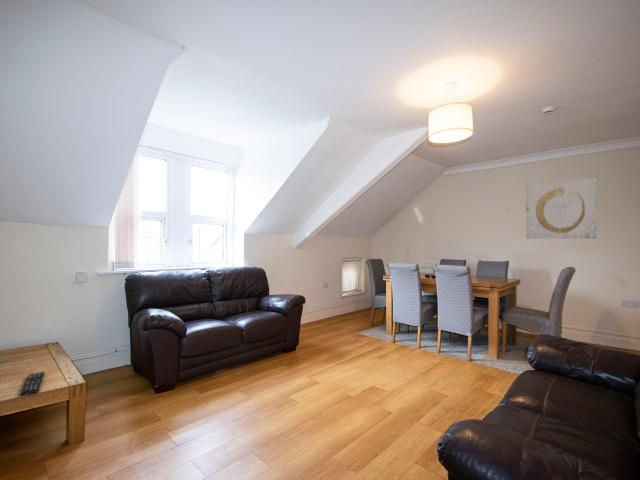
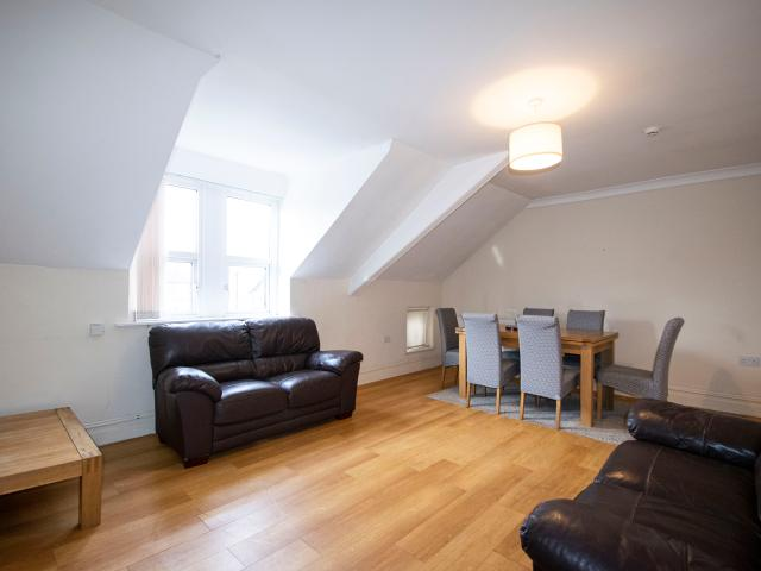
- wall art [525,177,598,240]
- remote control [20,371,45,396]
